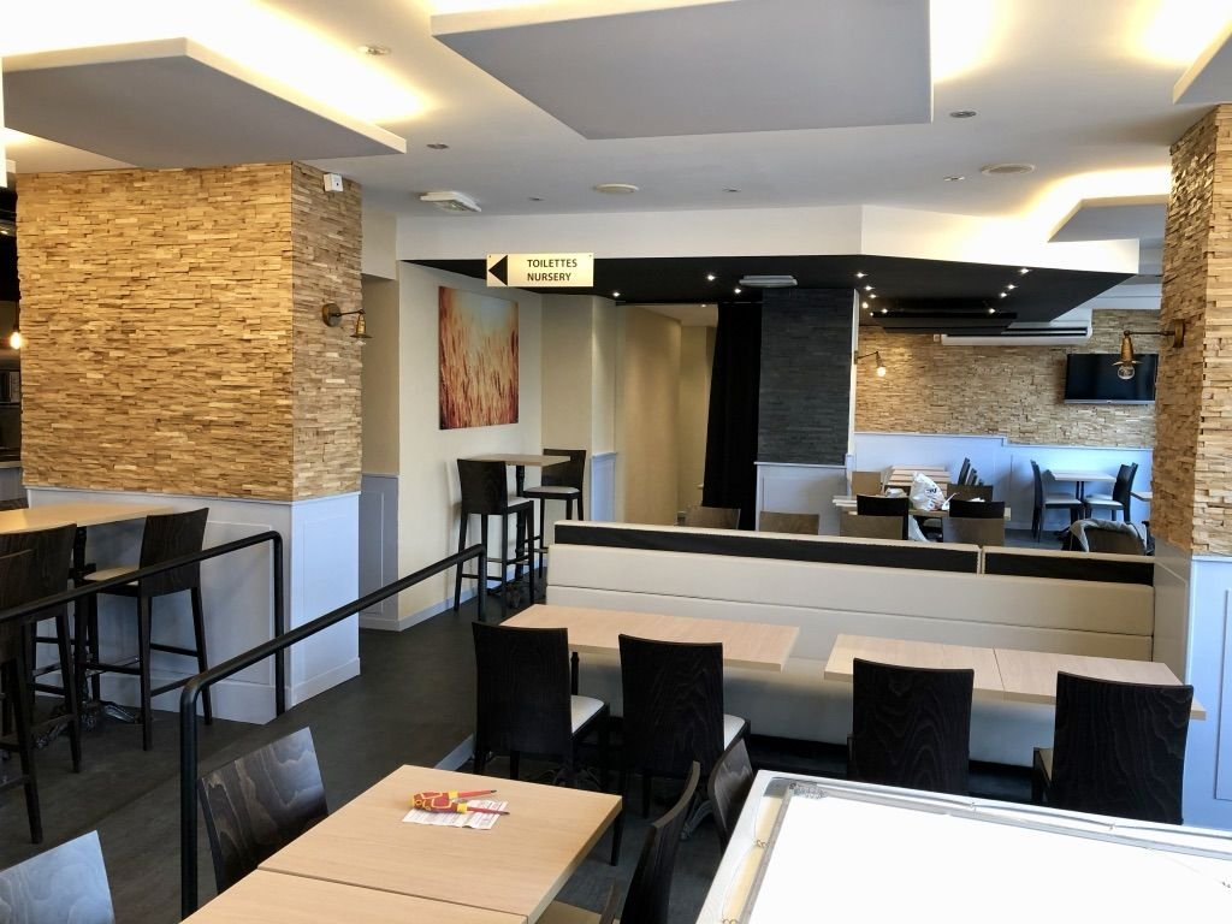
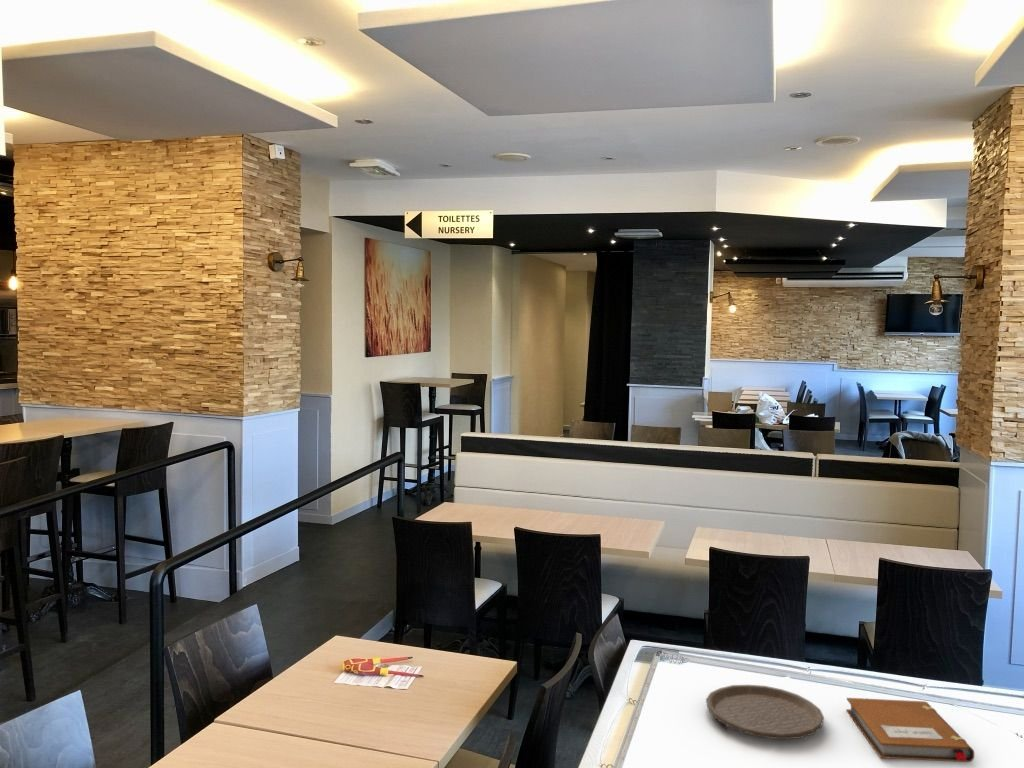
+ notebook [845,697,975,763]
+ plate [705,684,825,740]
